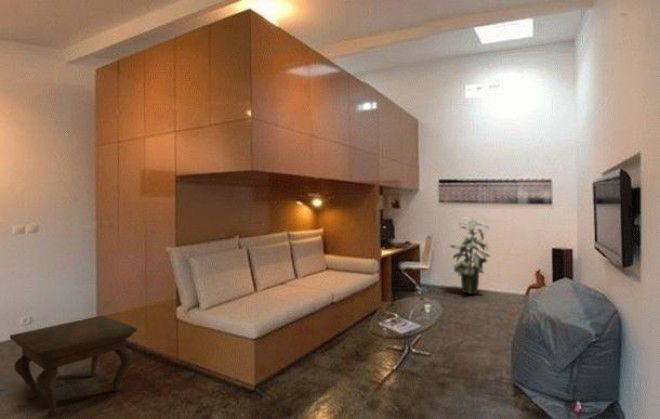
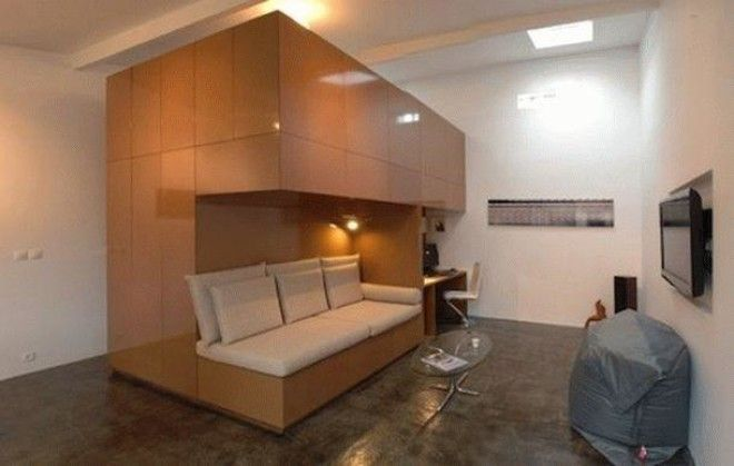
- indoor plant [448,216,492,295]
- side table [9,314,138,418]
